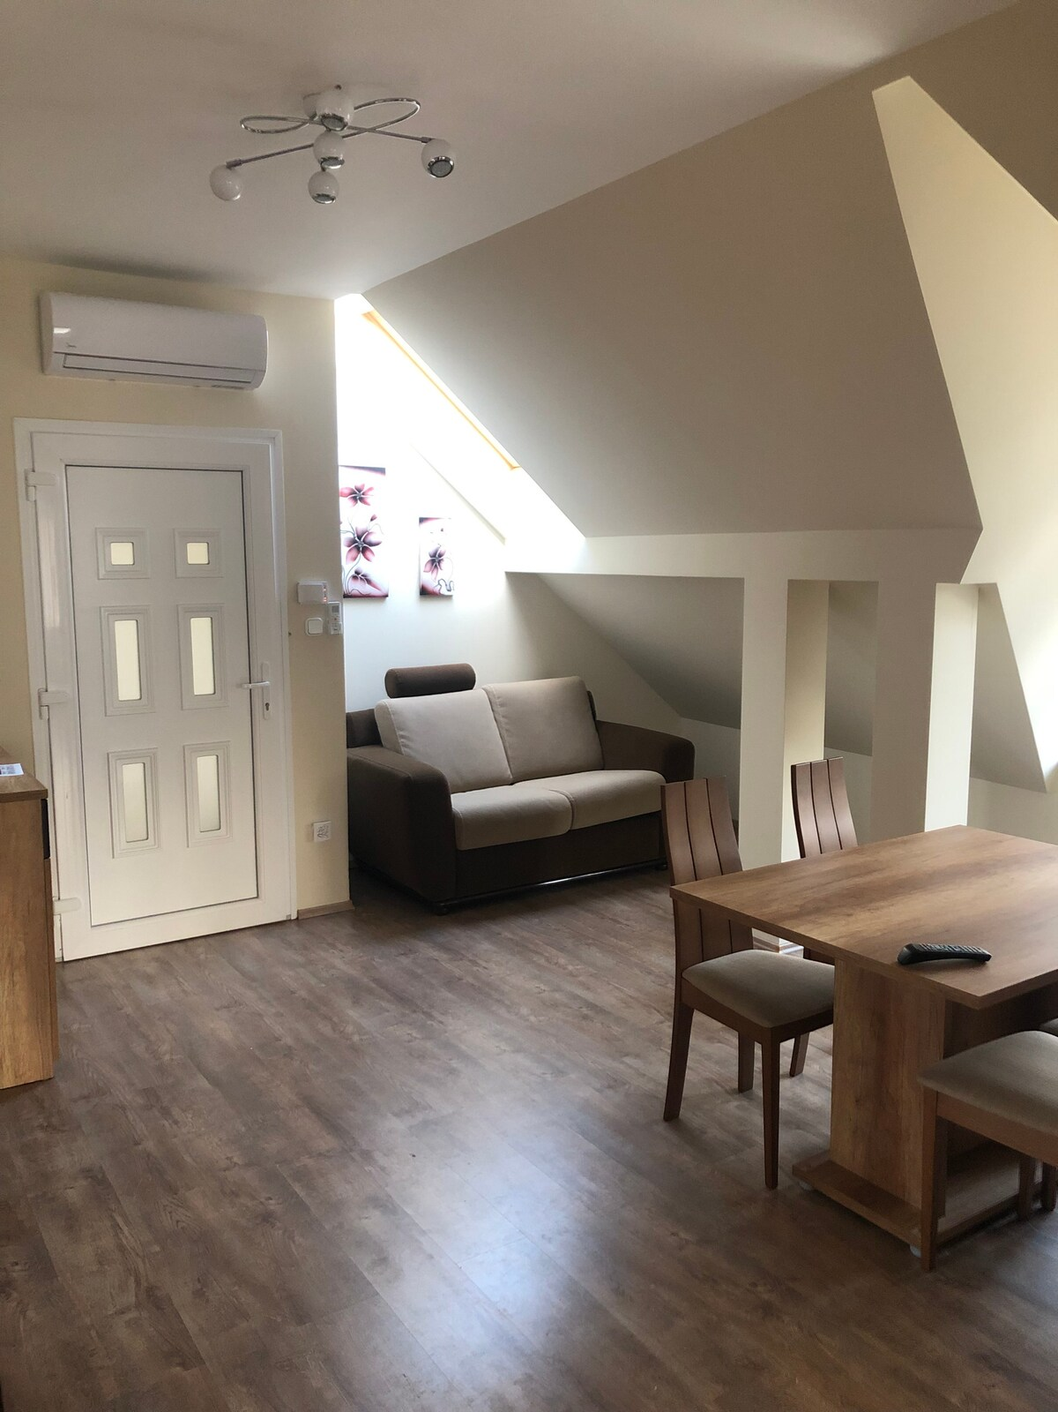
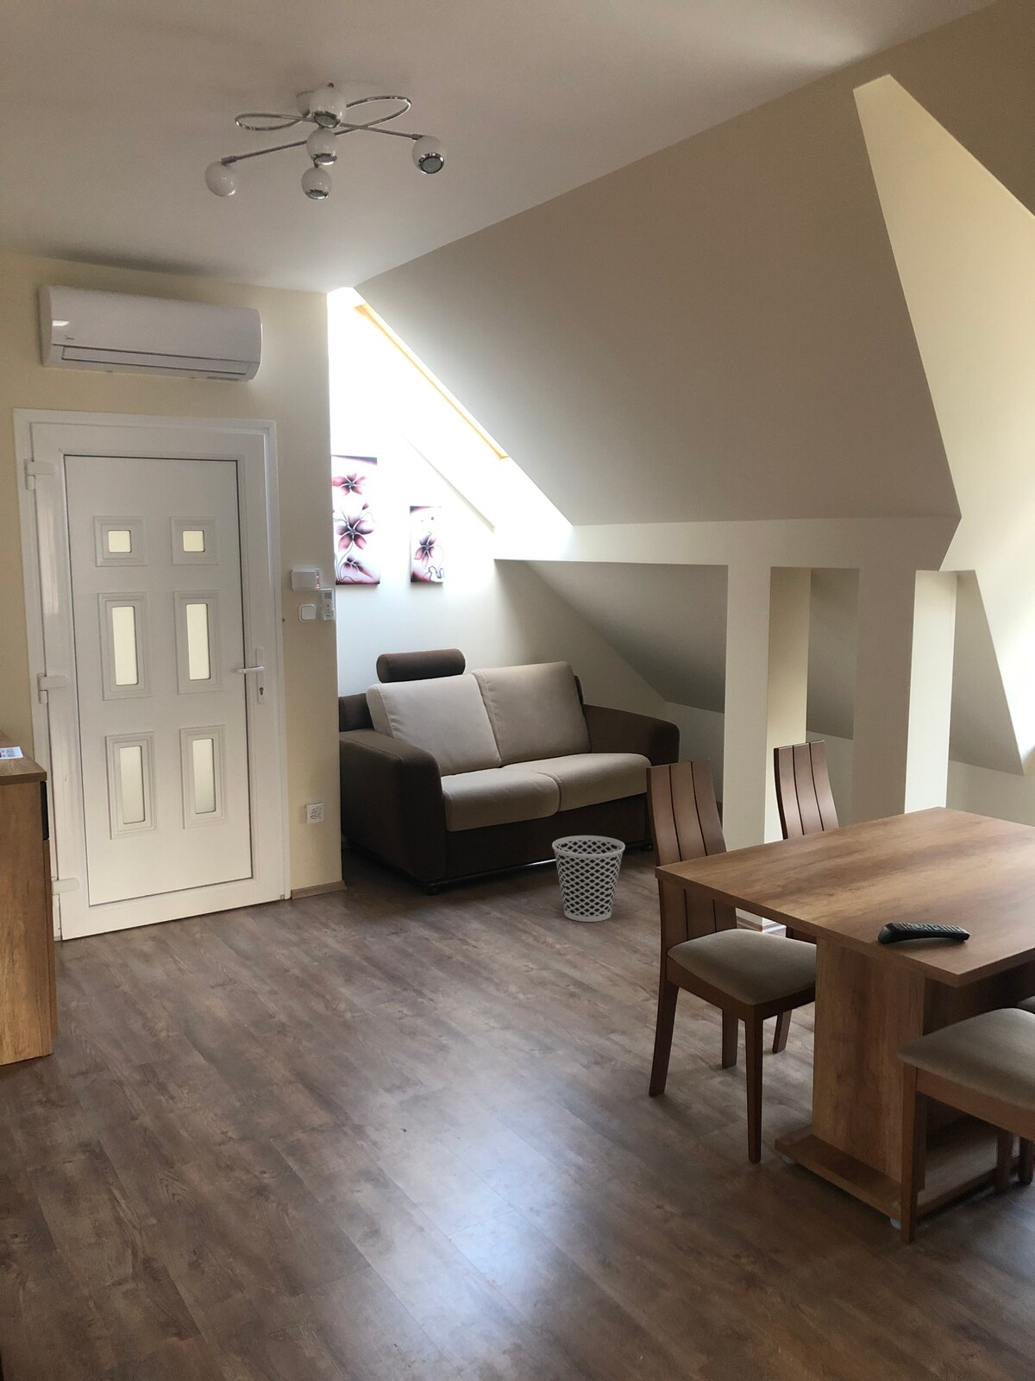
+ wastebasket [551,835,625,923]
